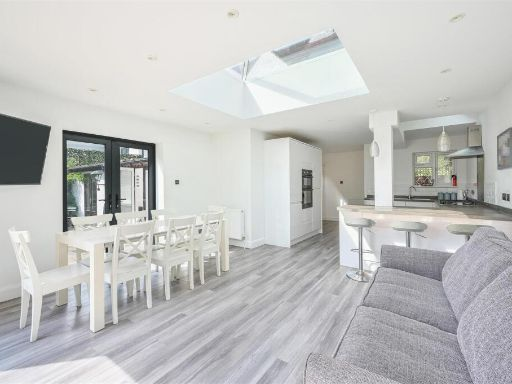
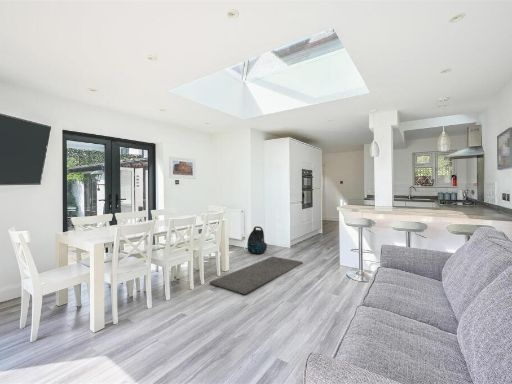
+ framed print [168,156,196,180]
+ vacuum cleaner [246,225,268,255]
+ rug [209,256,304,295]
